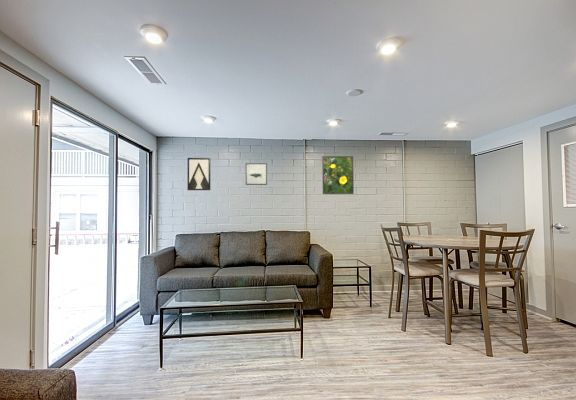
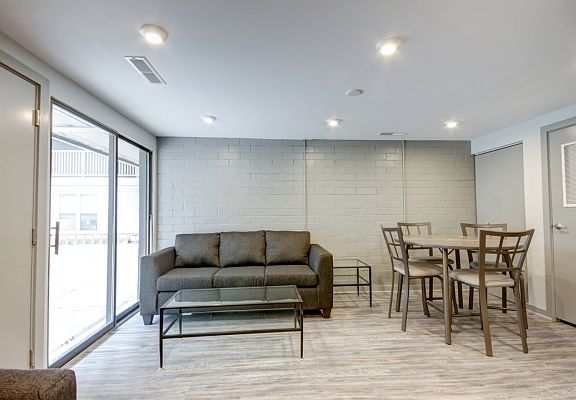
- wall art [186,157,211,191]
- wall art [245,162,268,186]
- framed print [321,155,355,195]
